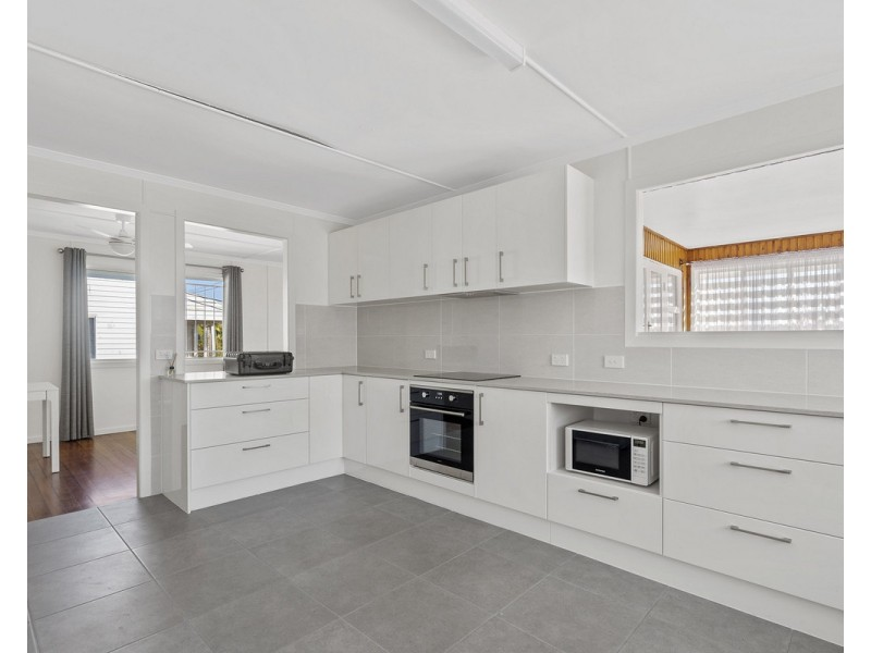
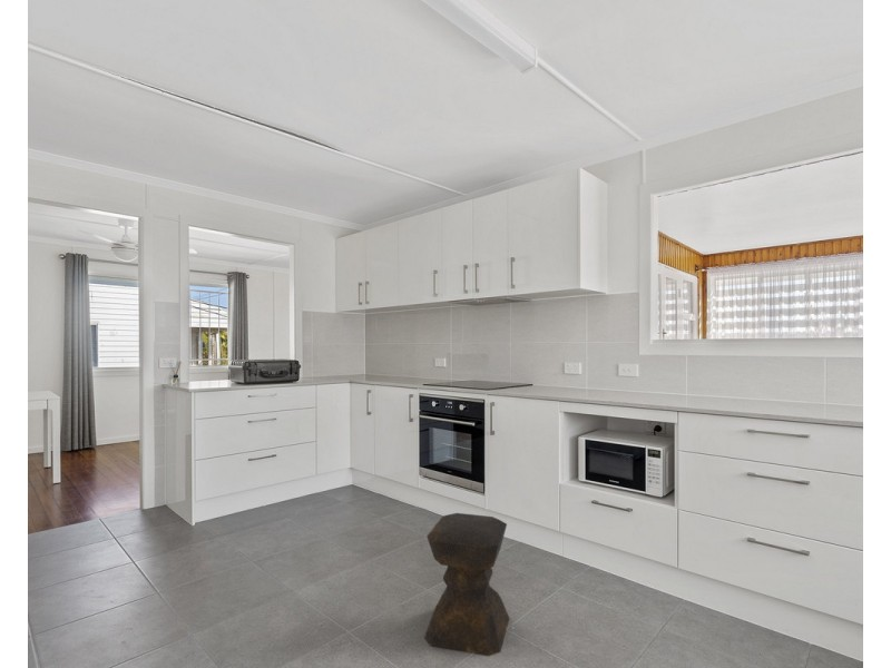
+ stool [423,512,510,657]
